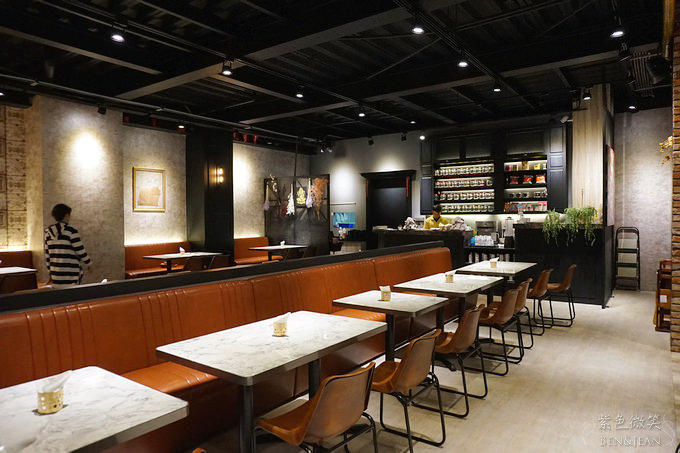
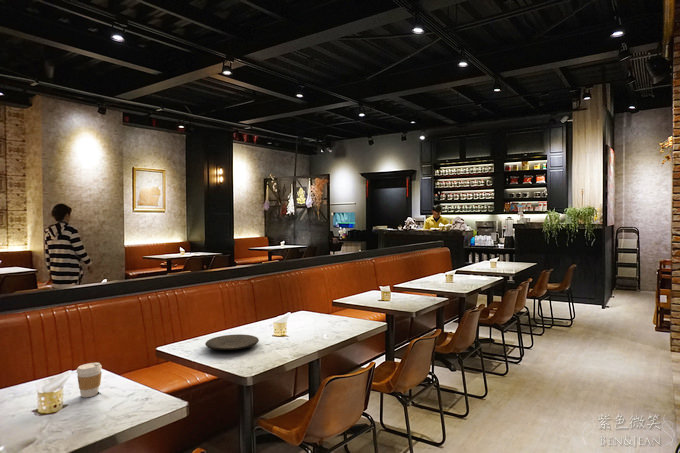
+ coffee cup [75,362,103,398]
+ plate [204,333,260,351]
